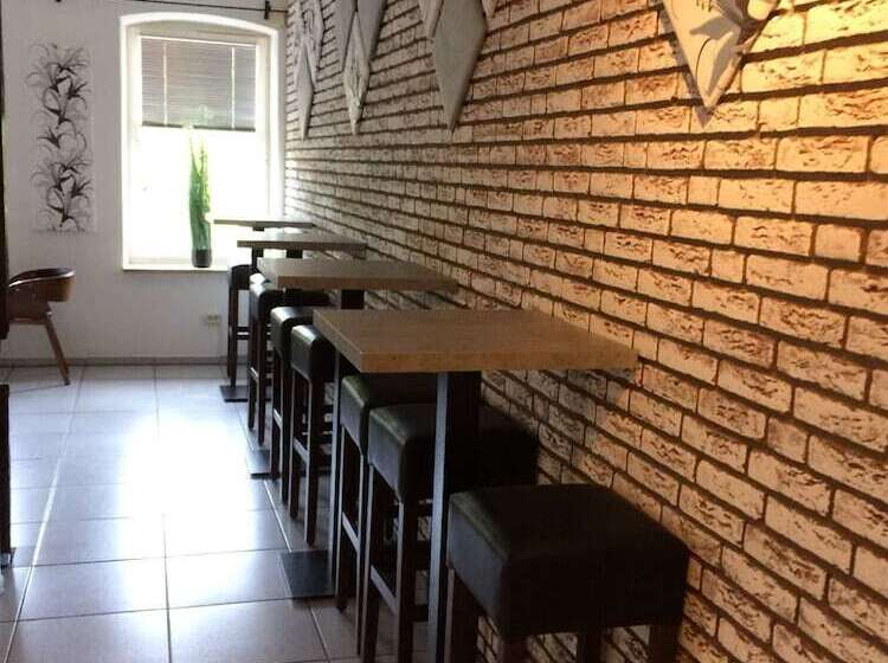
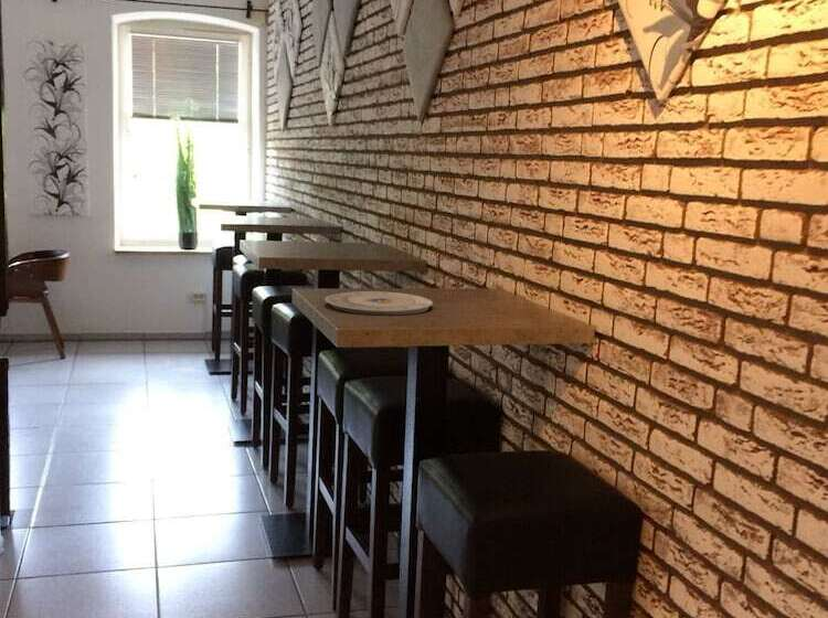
+ plate [325,290,435,316]
